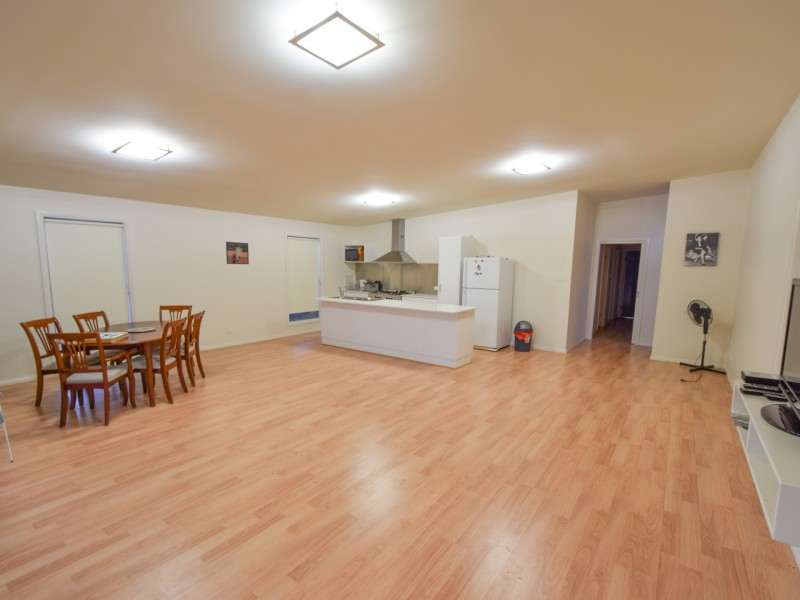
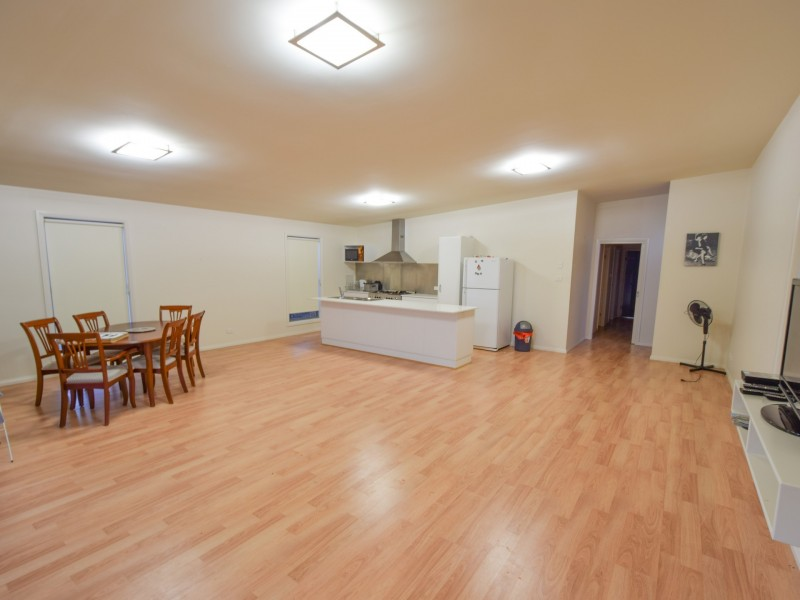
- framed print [225,241,250,265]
